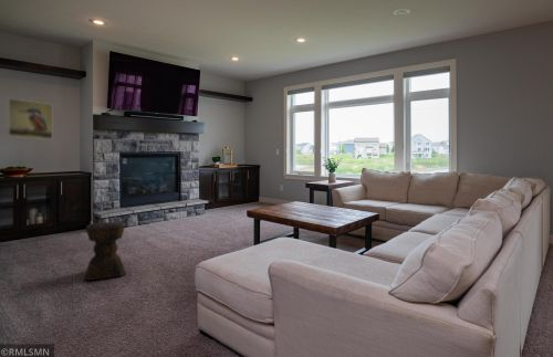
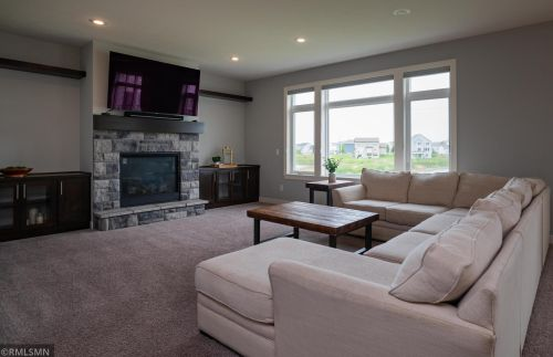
- stool [84,221,127,281]
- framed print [7,97,53,140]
